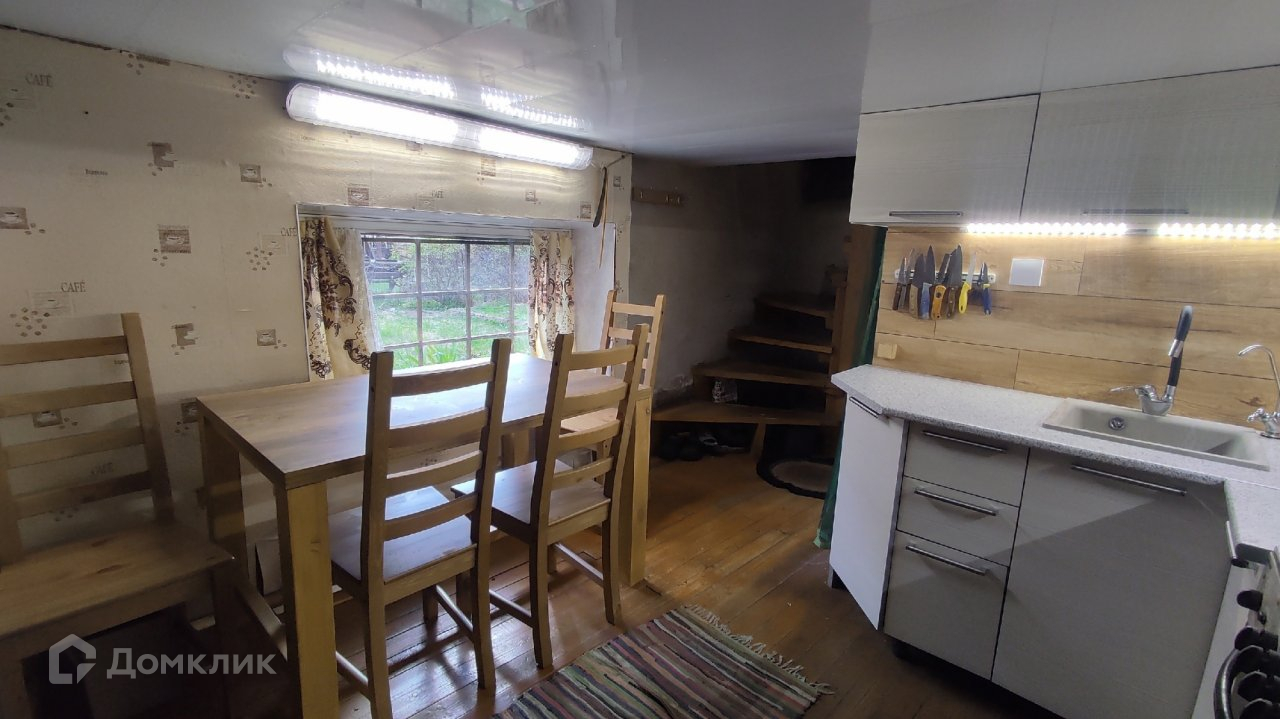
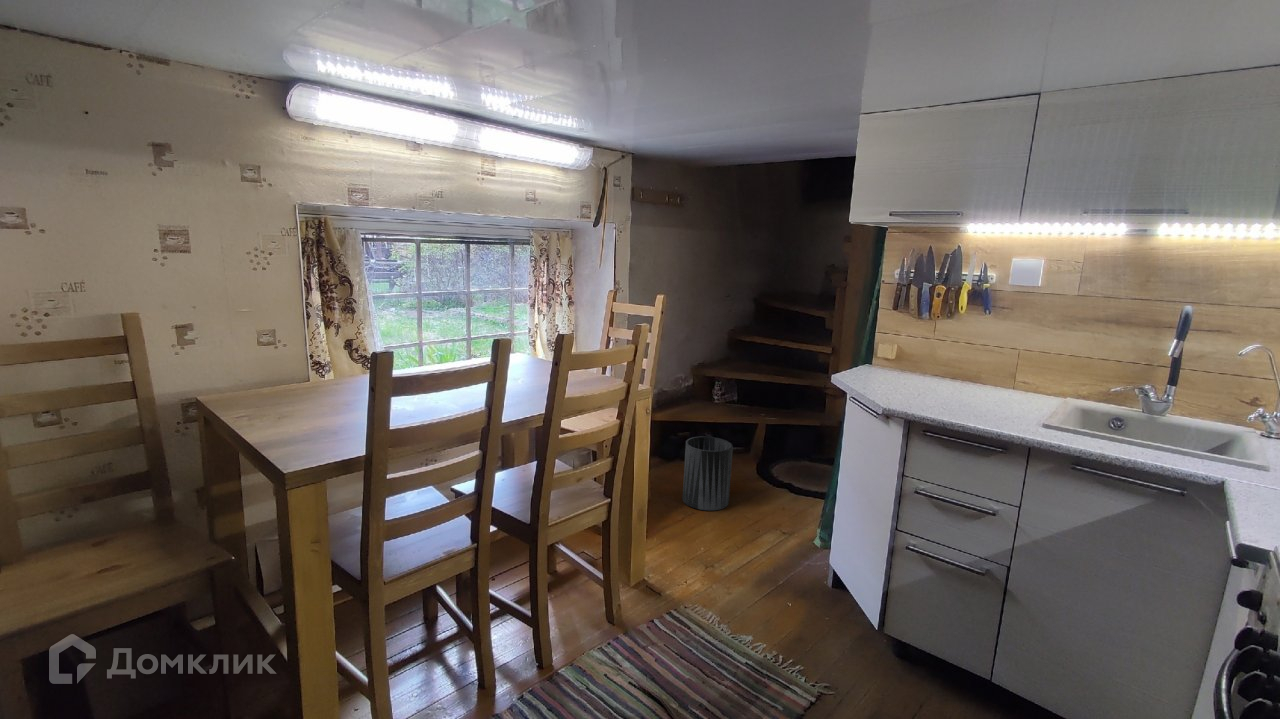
+ trash can [682,436,734,512]
